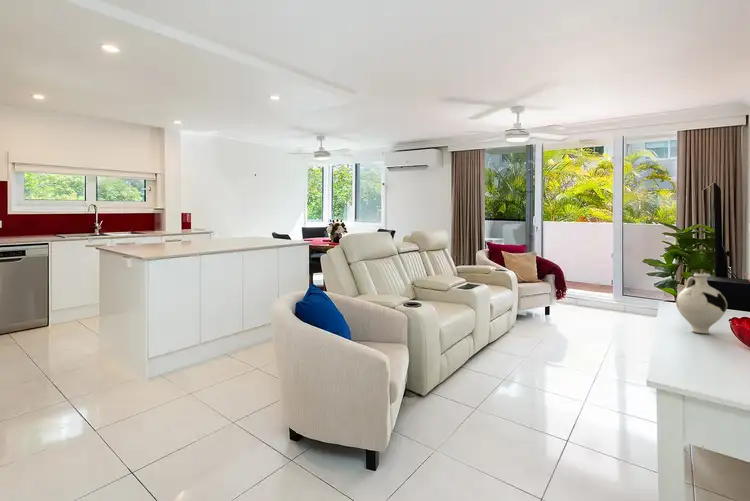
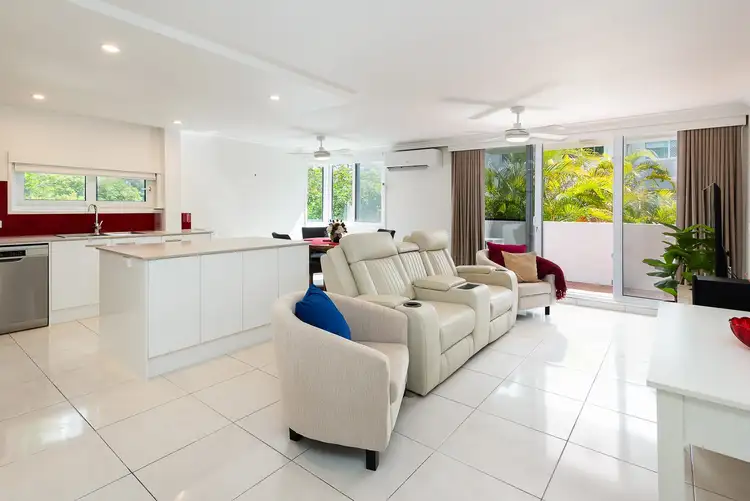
- decorative vase [675,273,728,335]
